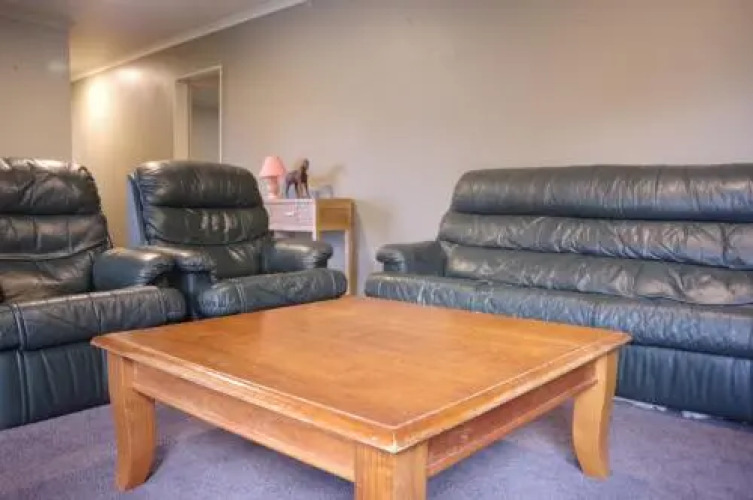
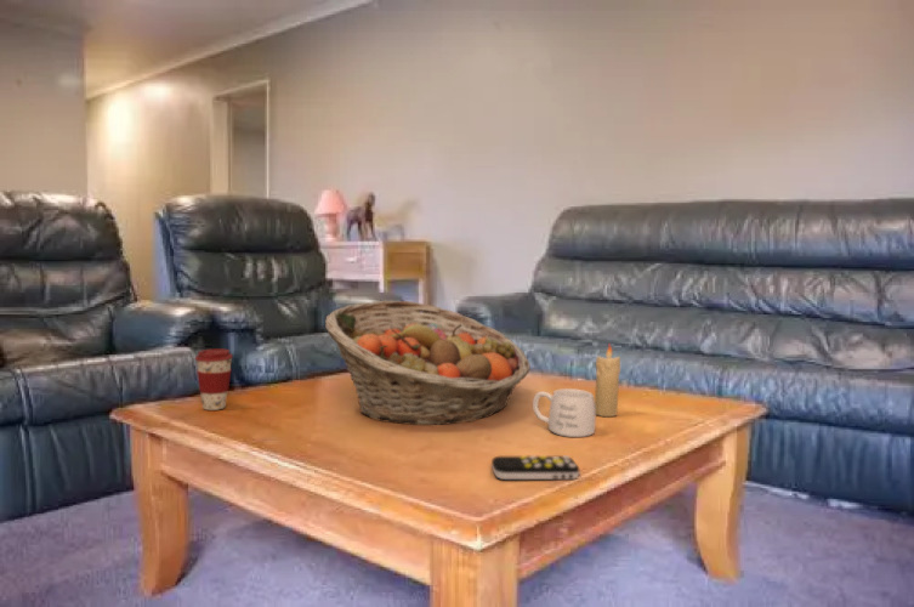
+ mug [532,387,597,438]
+ candle [594,342,621,418]
+ coffee cup [194,348,234,412]
+ remote control [490,454,581,481]
+ fruit basket [324,300,532,426]
